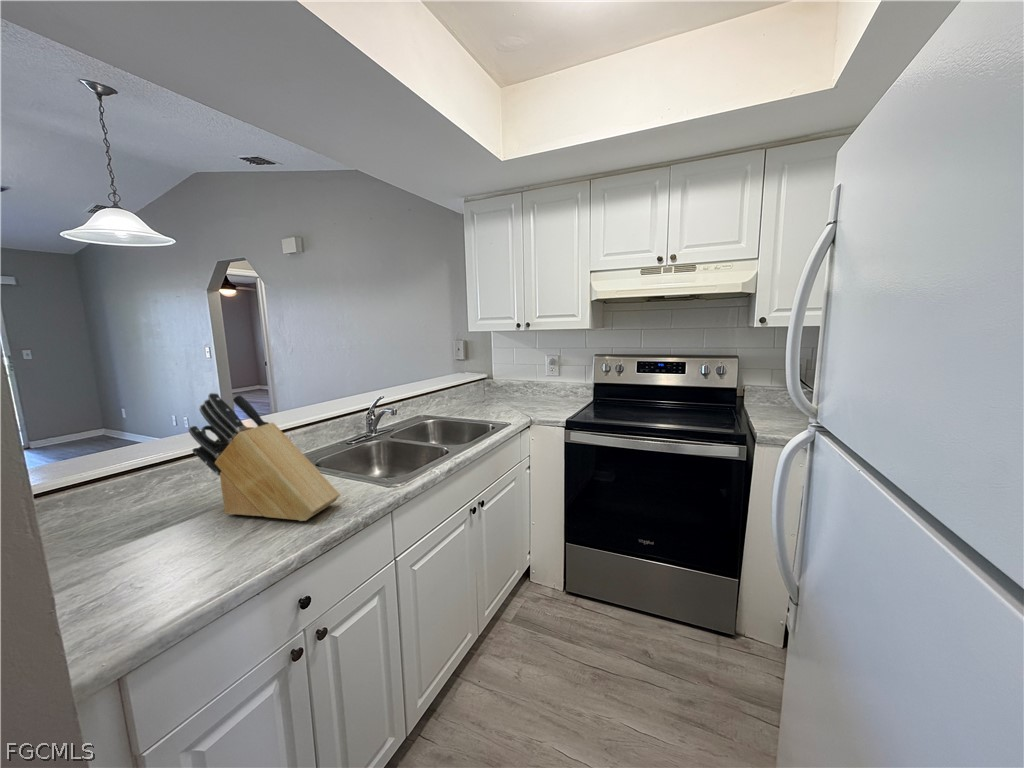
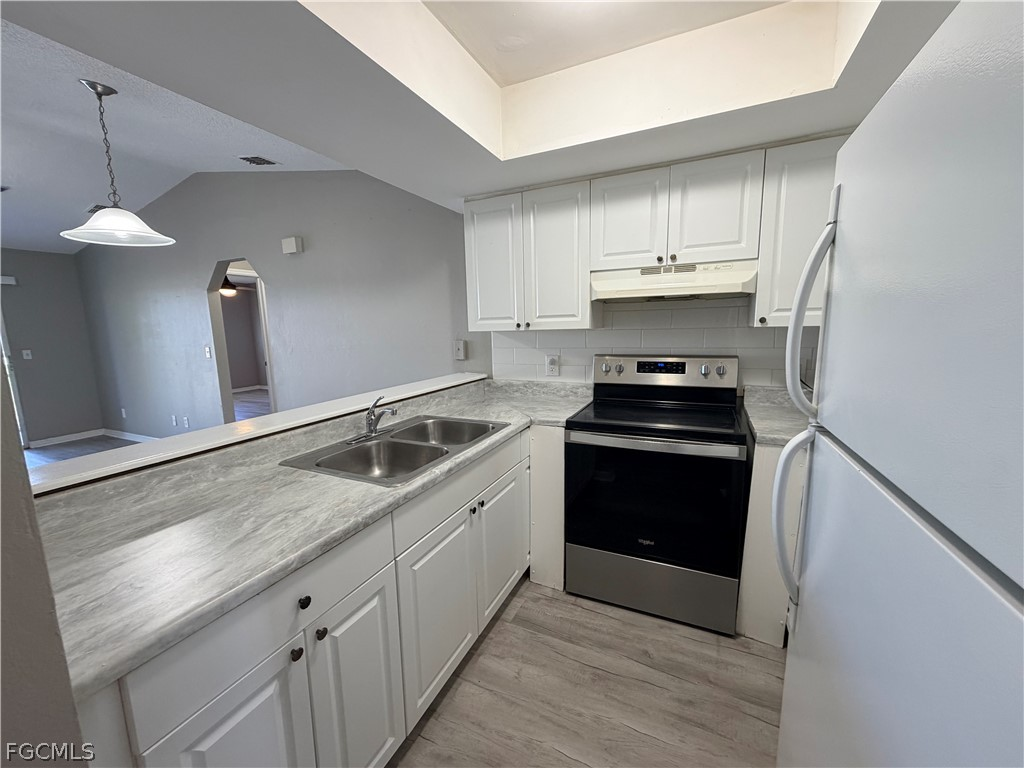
- knife block [188,392,341,522]
